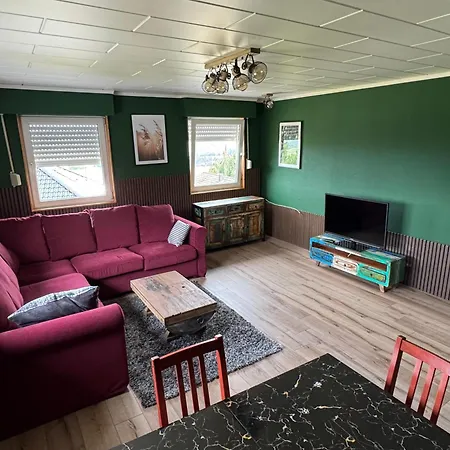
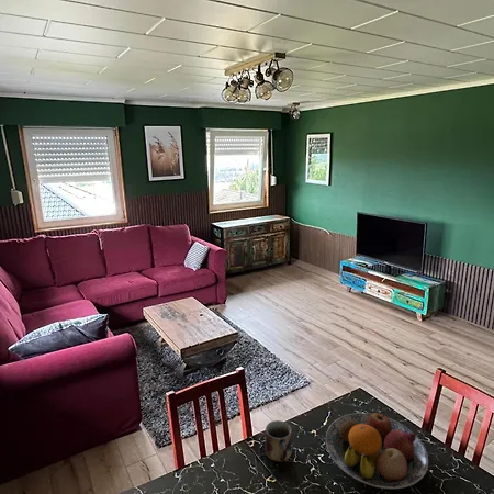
+ mug [265,419,293,463]
+ fruit bowl [325,412,429,490]
